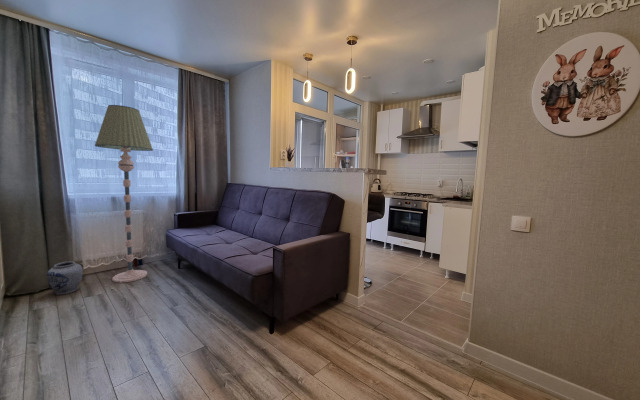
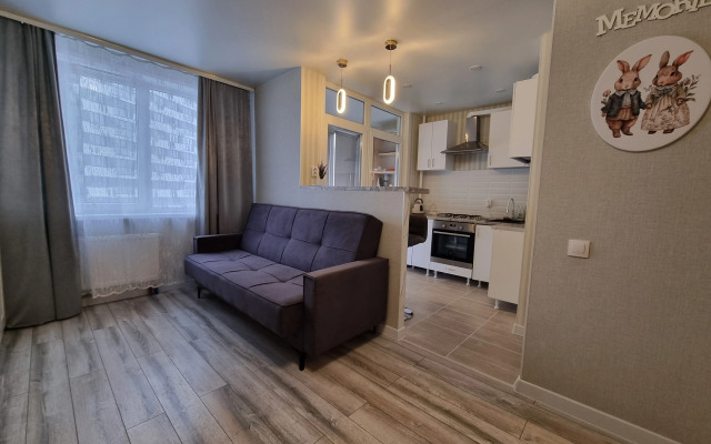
- vase [46,260,84,296]
- floor lamp [94,104,154,284]
